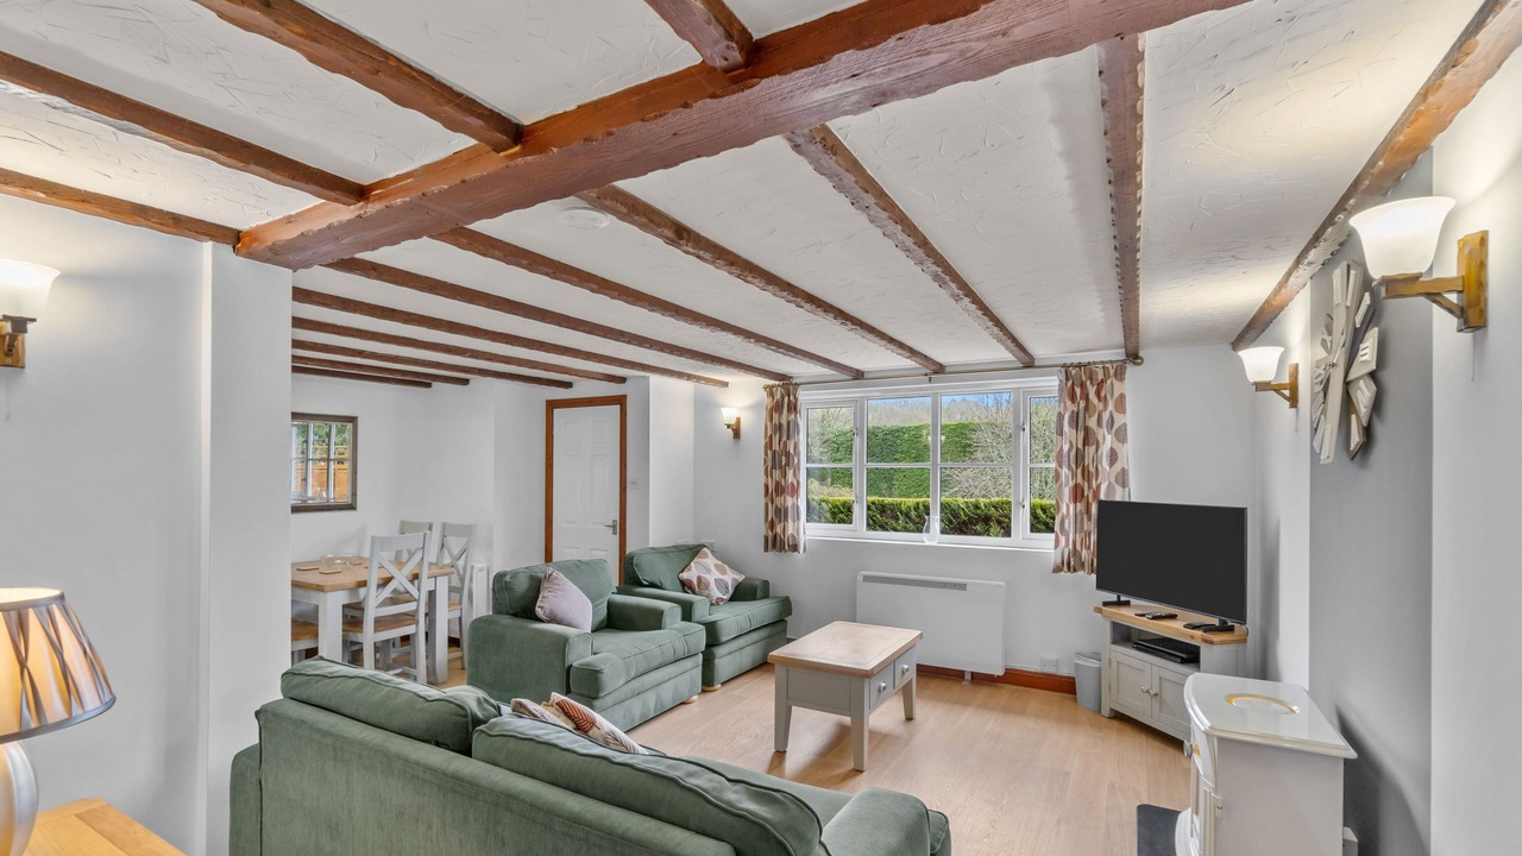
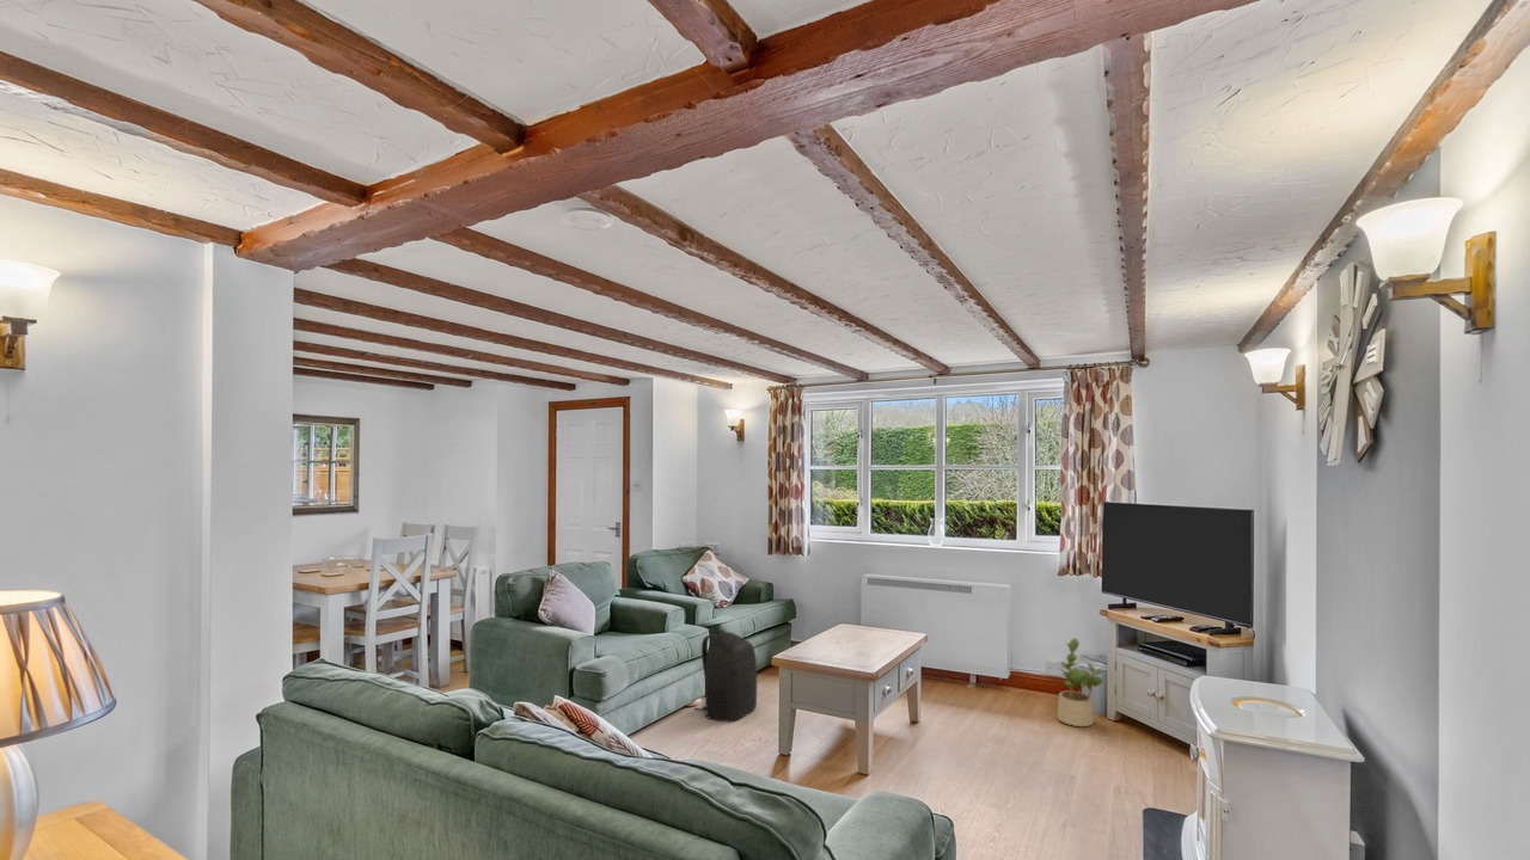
+ backpack [693,628,758,723]
+ potted plant [1057,638,1106,727]
